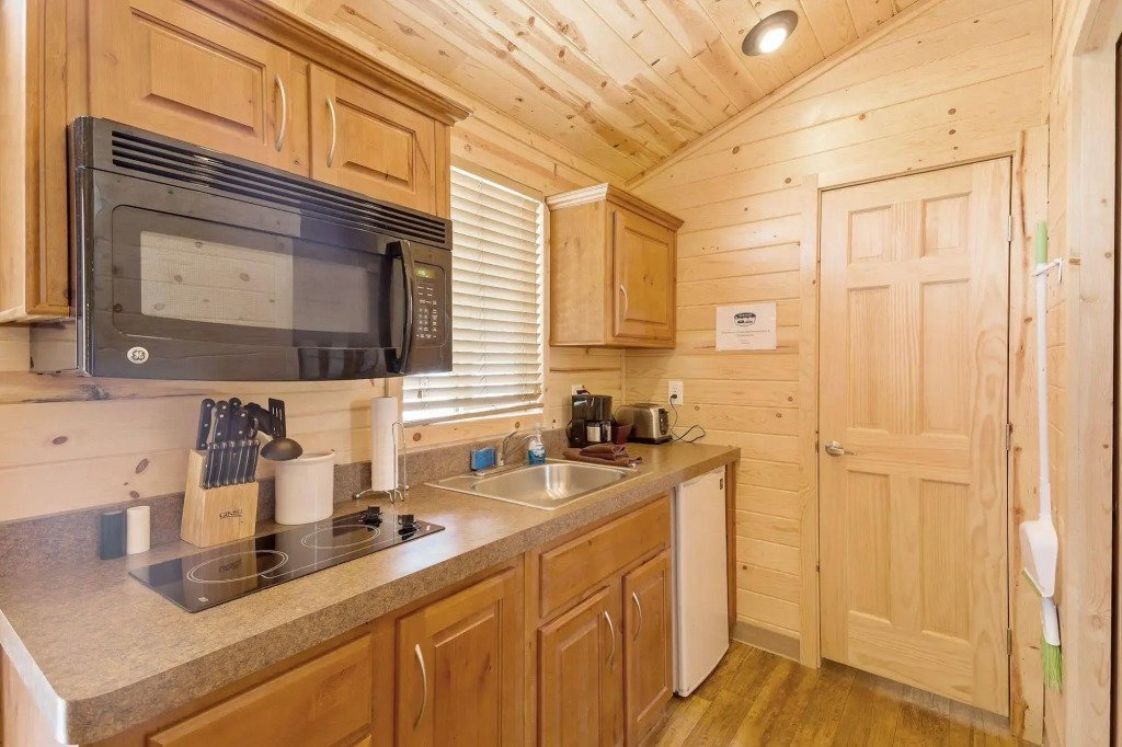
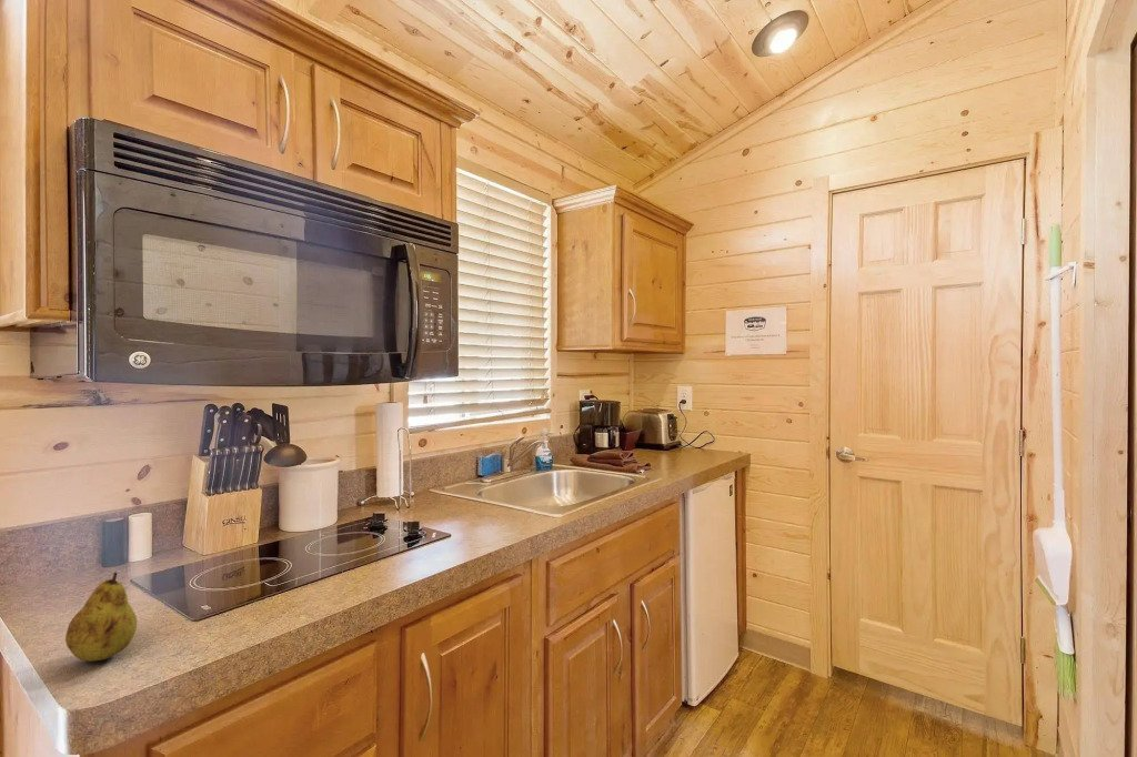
+ fruit [64,571,138,663]
